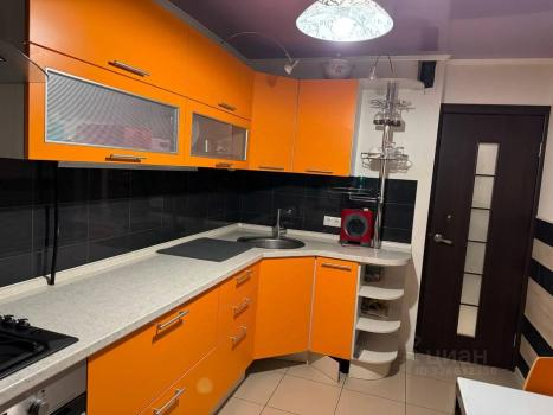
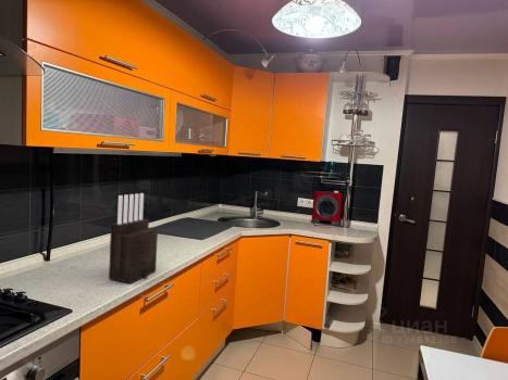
+ knife block [108,192,159,284]
